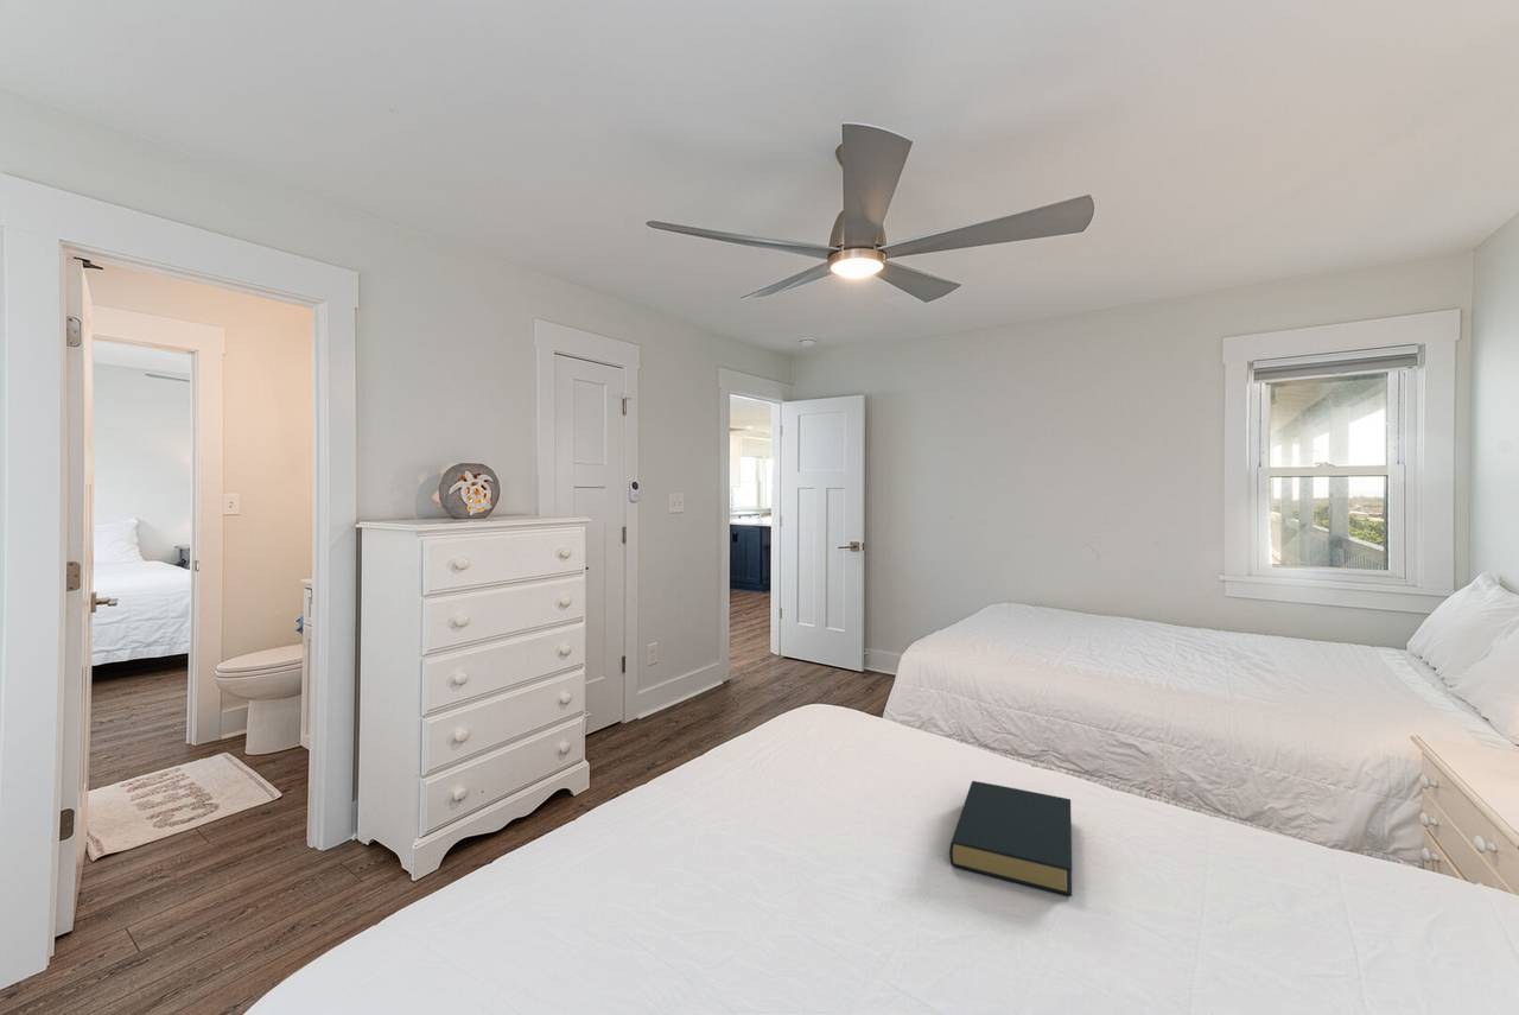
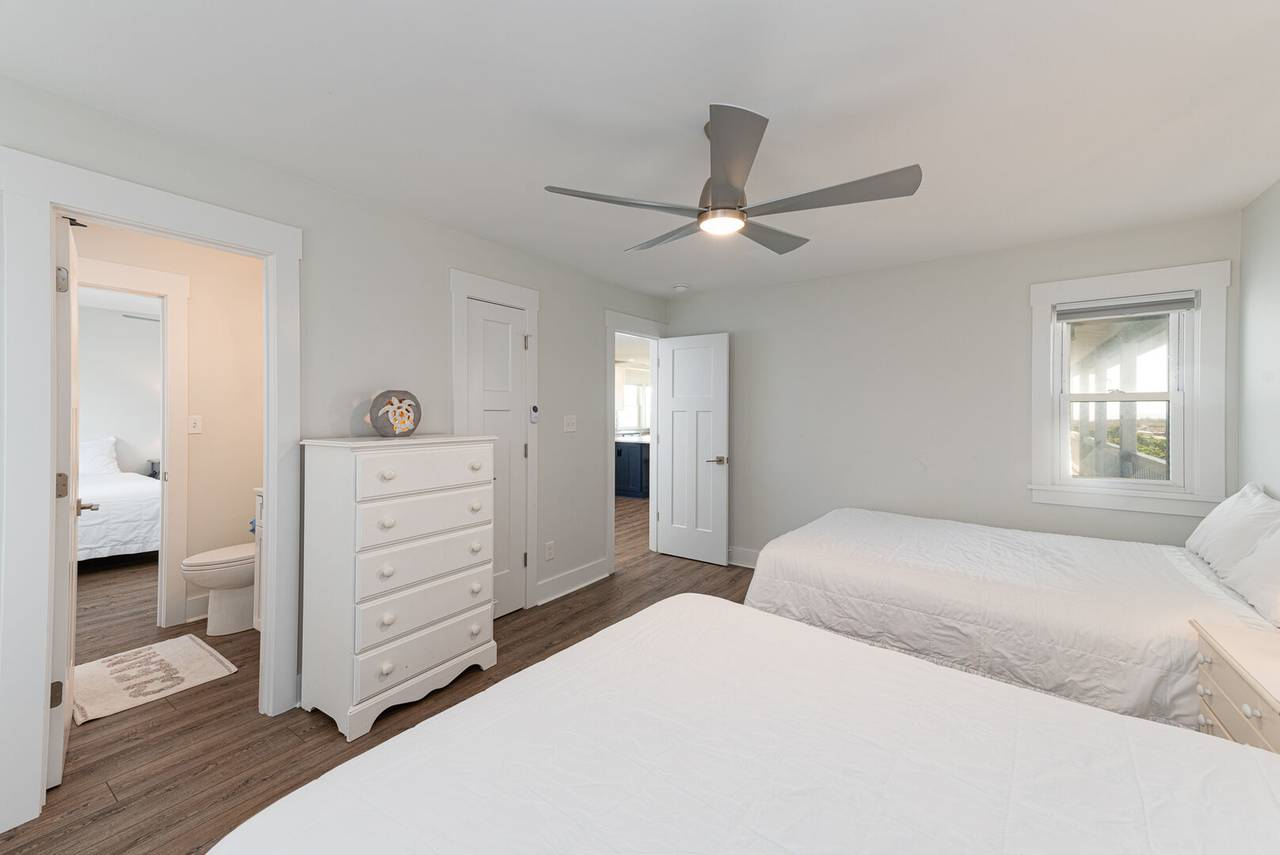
- hardback book [948,780,1073,897]
